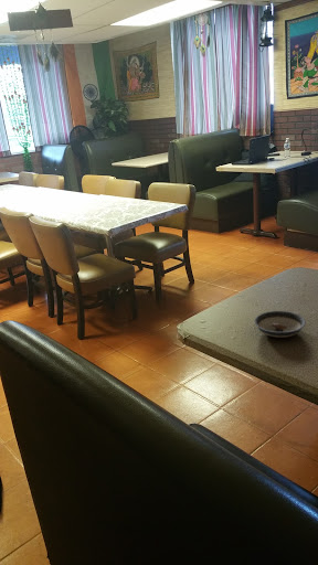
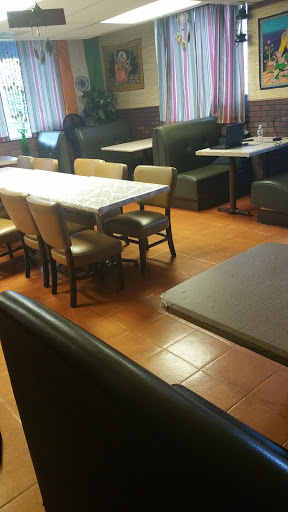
- saucer [254,310,307,339]
